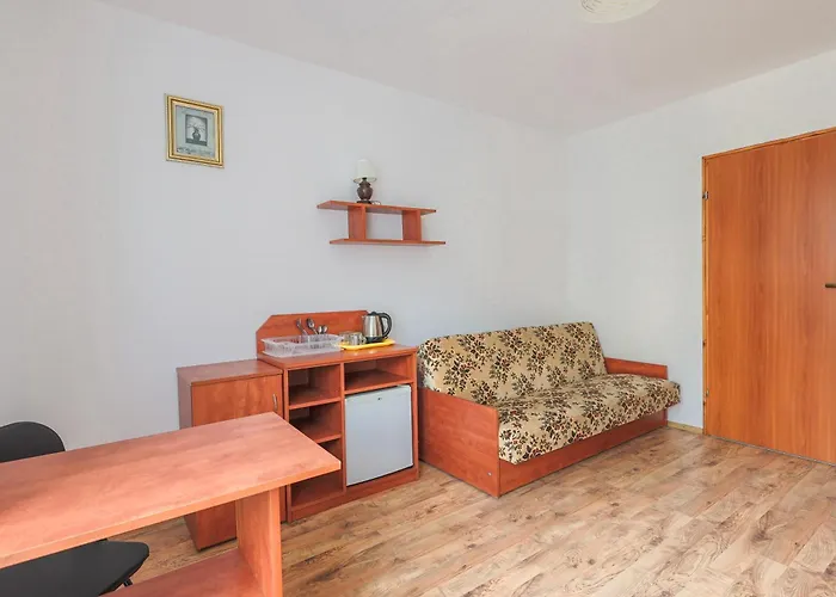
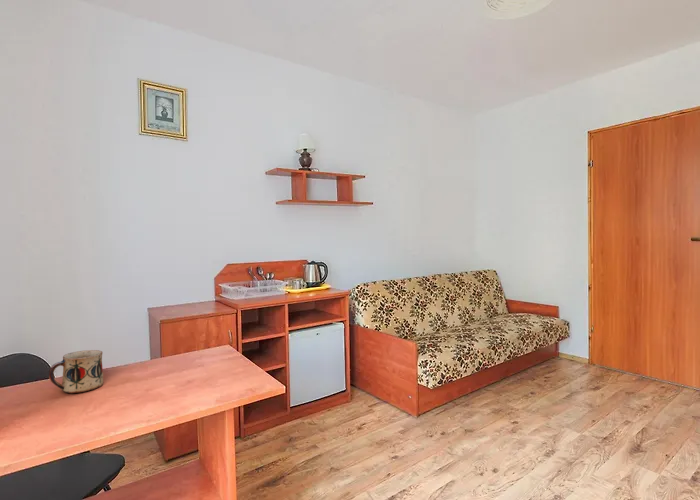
+ mug [48,349,104,394]
